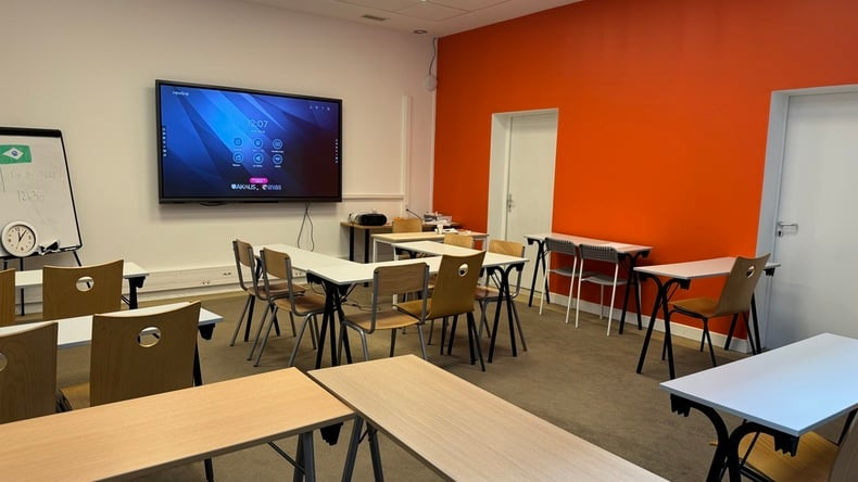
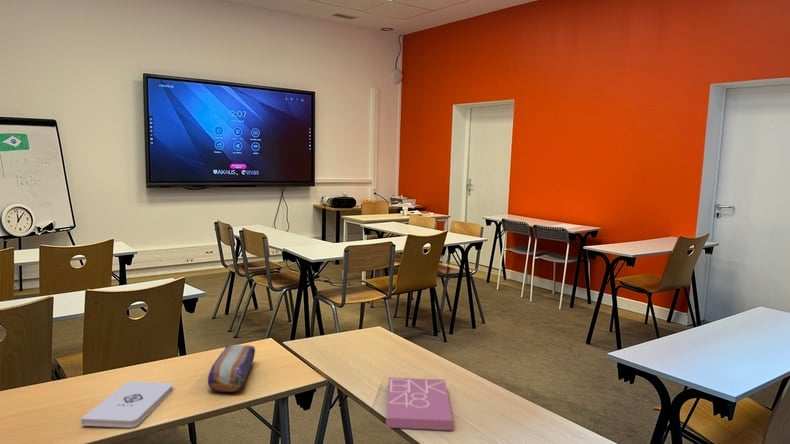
+ pencil case [207,344,256,393]
+ book [385,377,454,431]
+ notepad [80,380,174,429]
